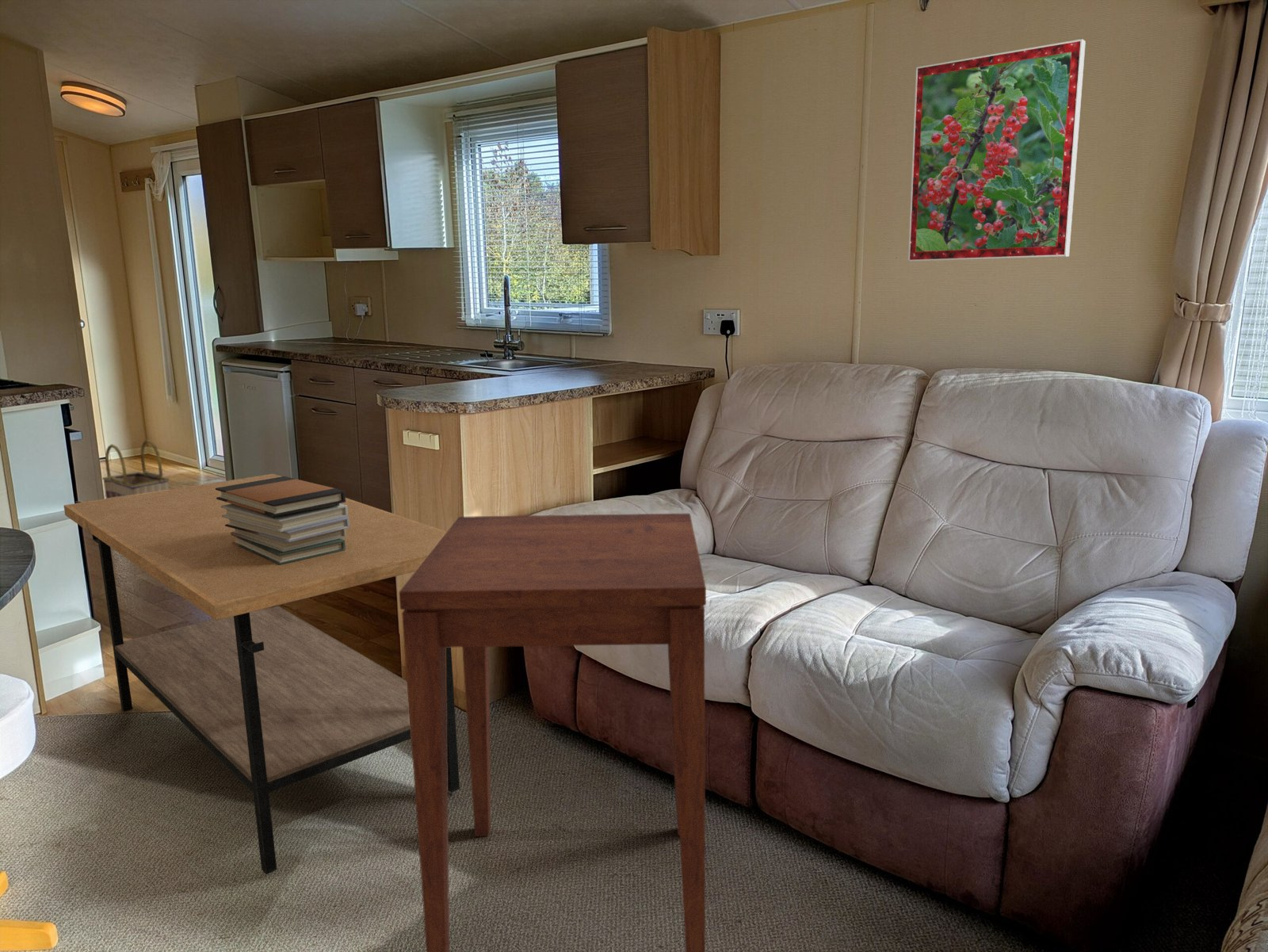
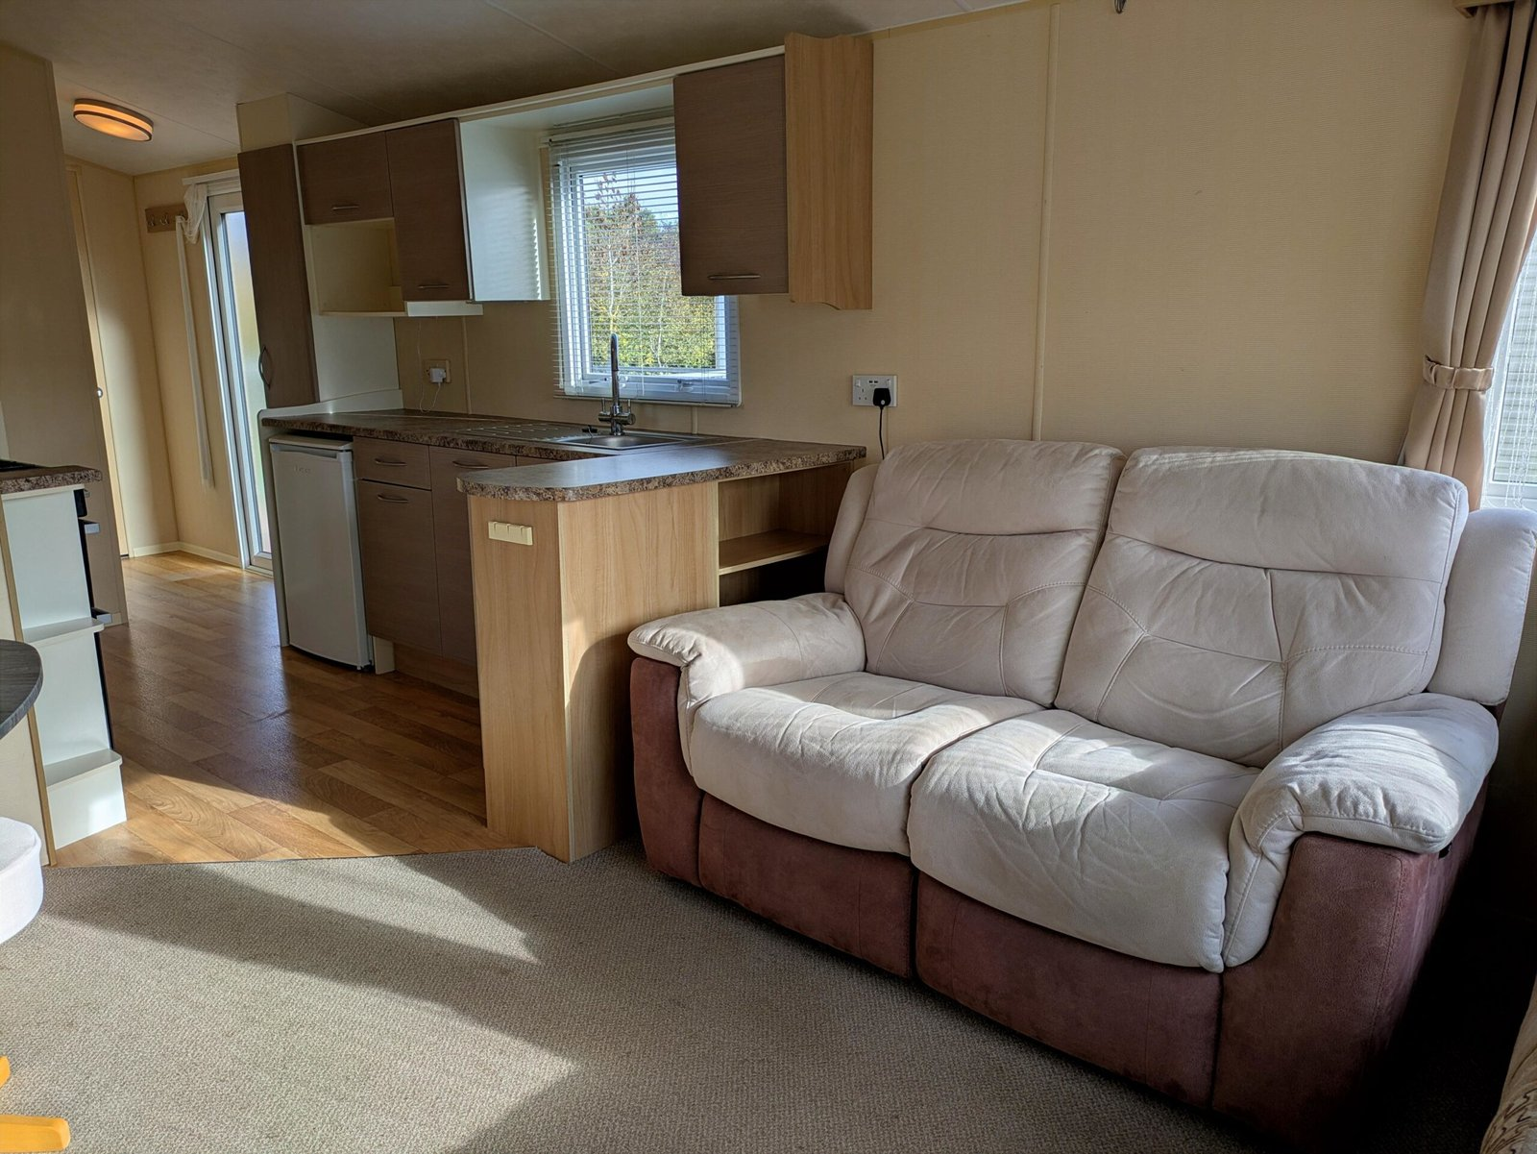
- book stack [216,476,349,565]
- side table [399,513,707,952]
- basket [101,438,170,499]
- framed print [907,38,1087,262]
- coffee table [63,473,460,875]
